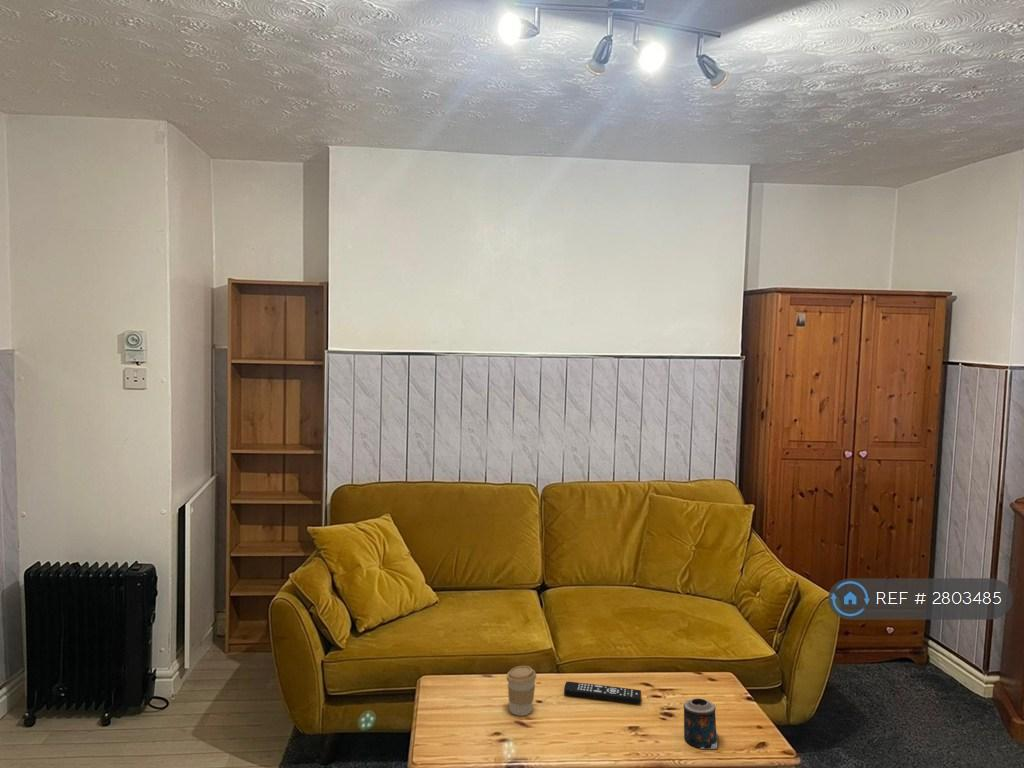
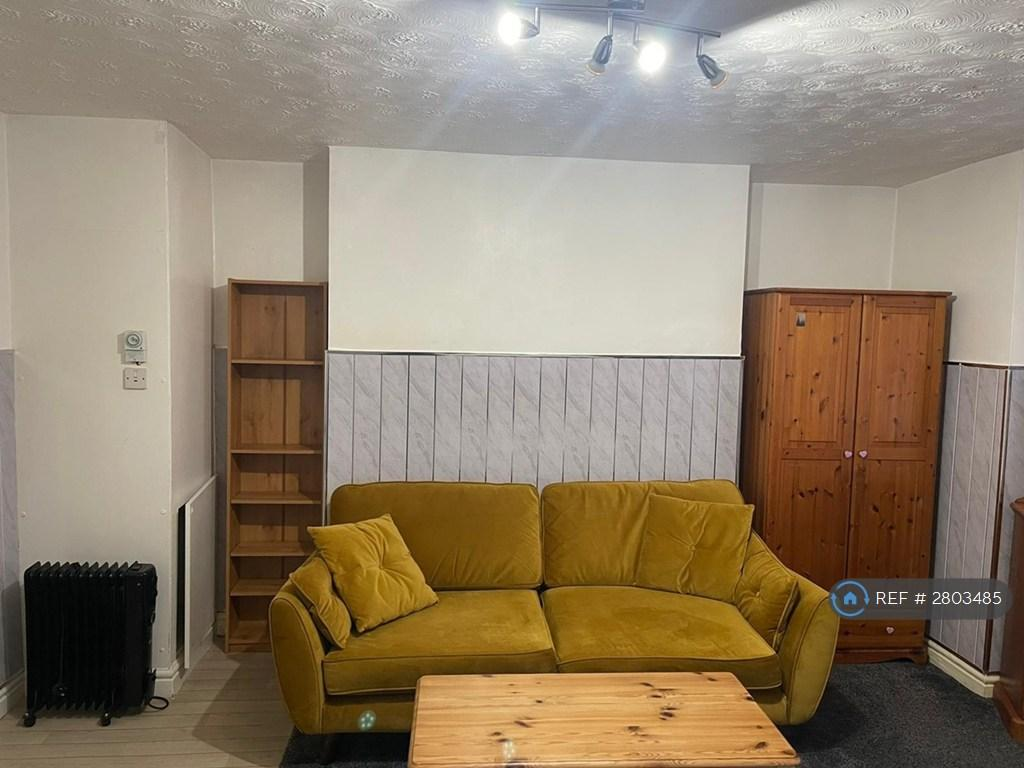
- coffee cup [505,665,537,717]
- candle [683,697,719,750]
- remote control [563,681,642,704]
